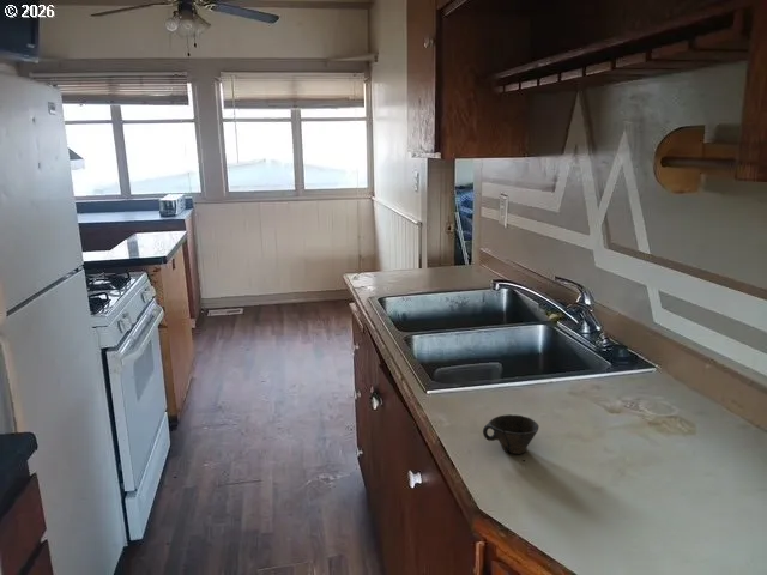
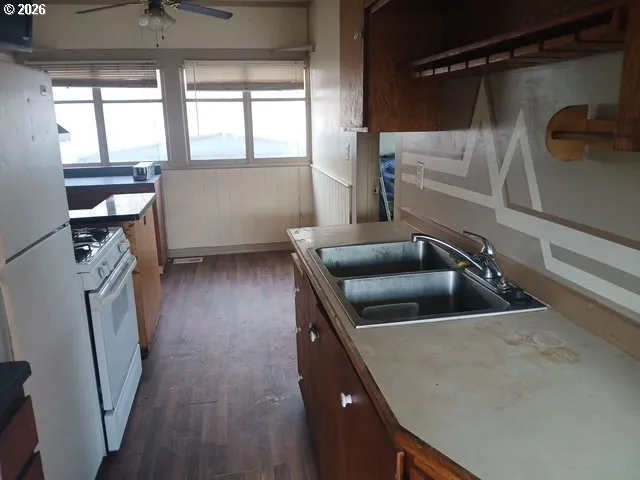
- cup [482,413,539,455]
